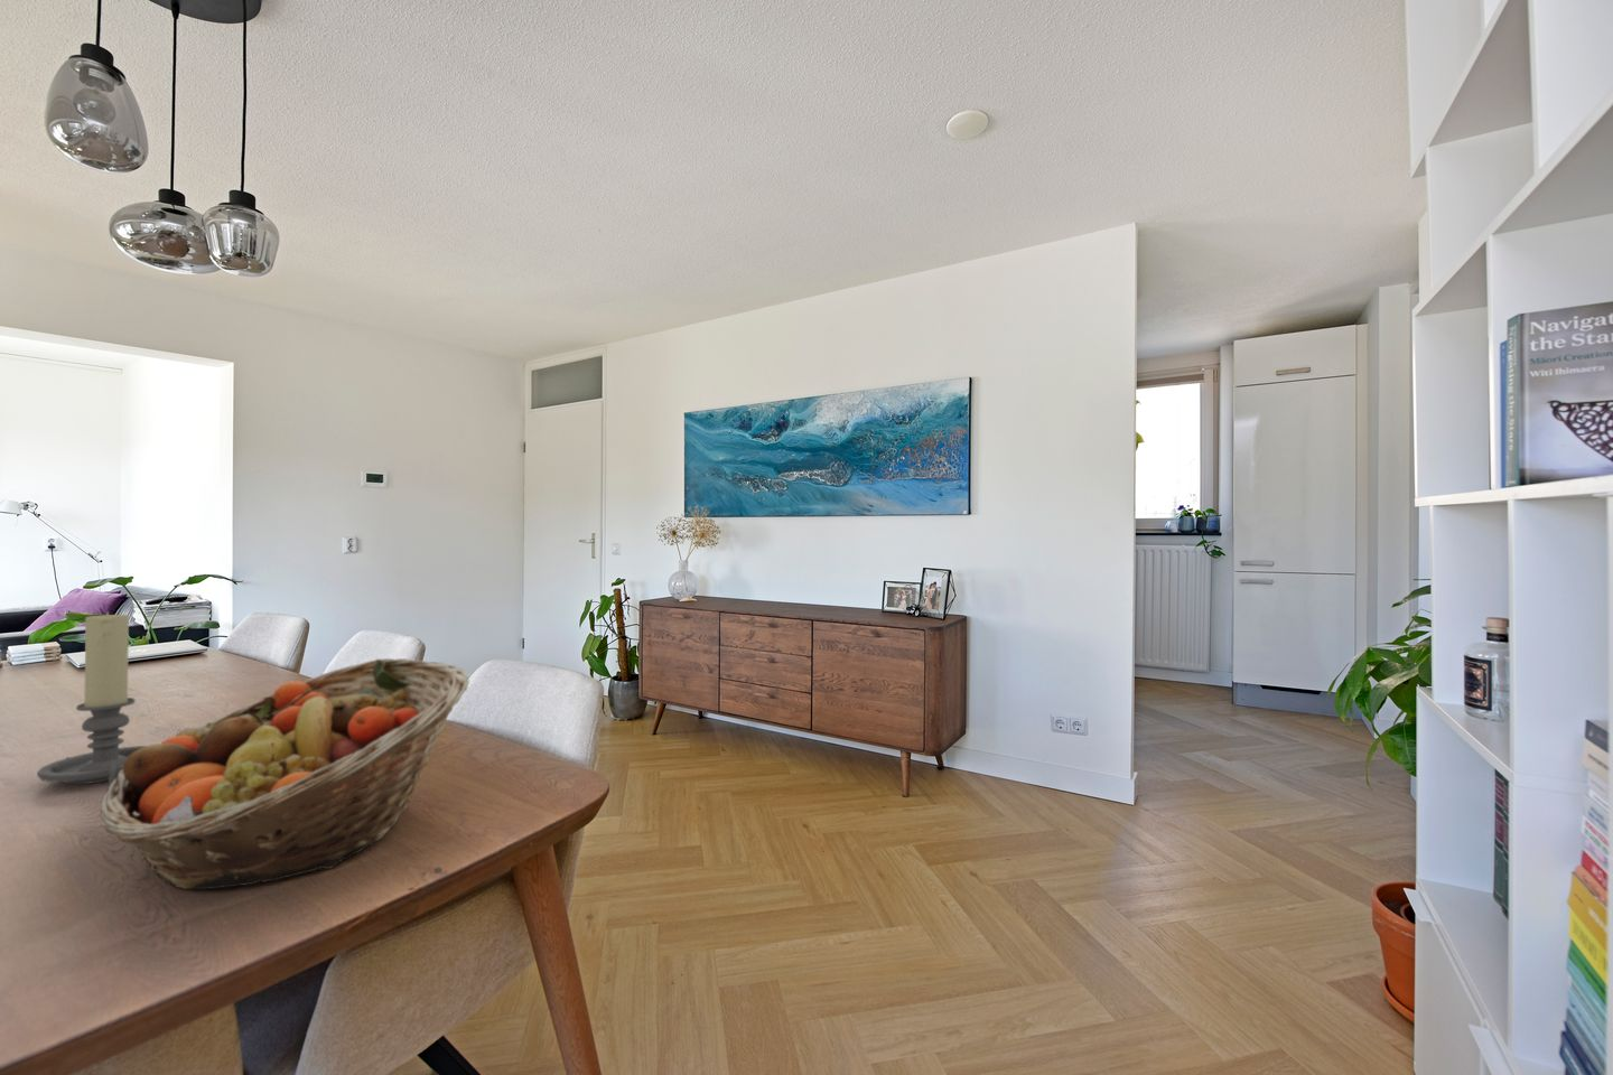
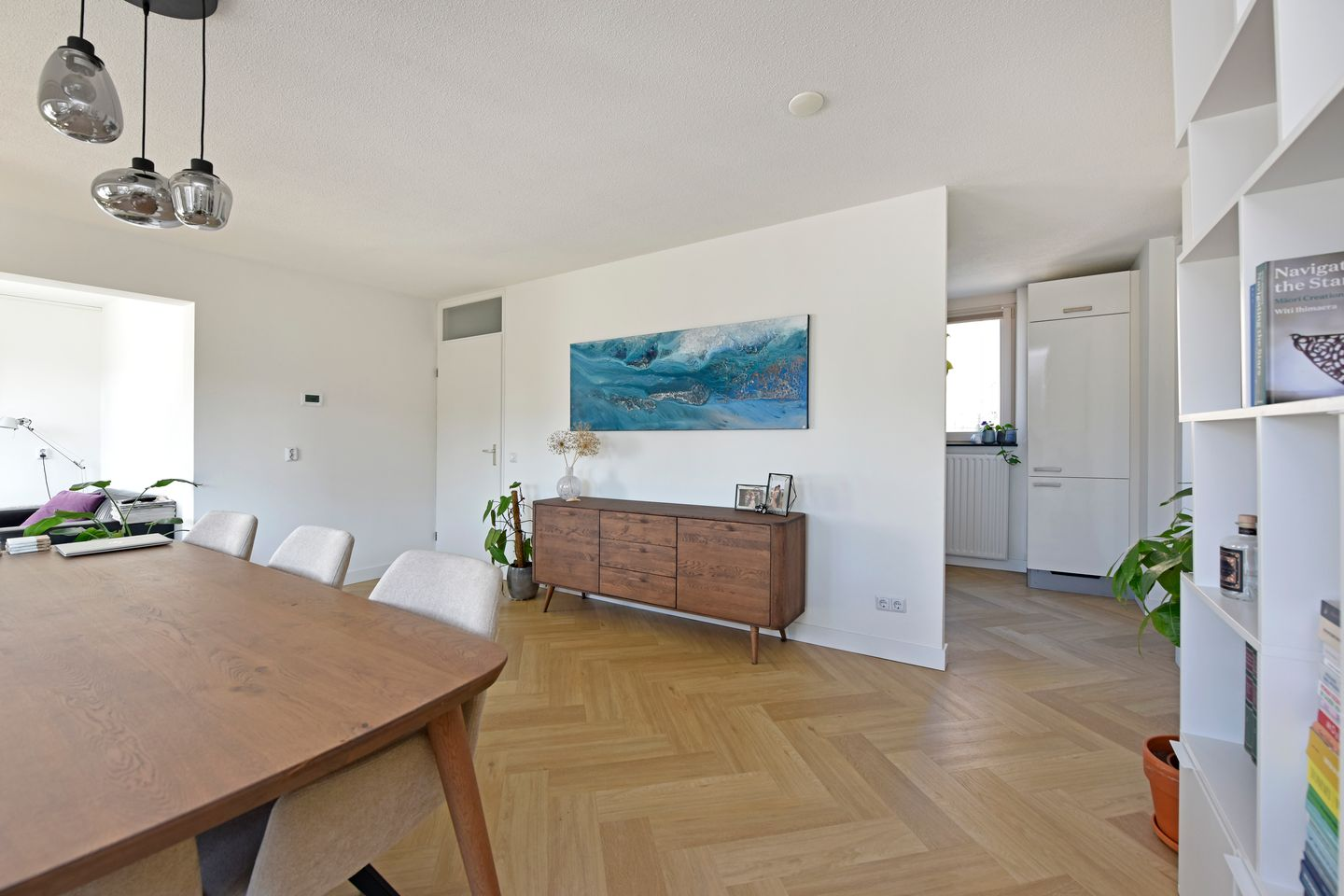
- fruit basket [98,657,470,890]
- candle holder [36,612,149,786]
